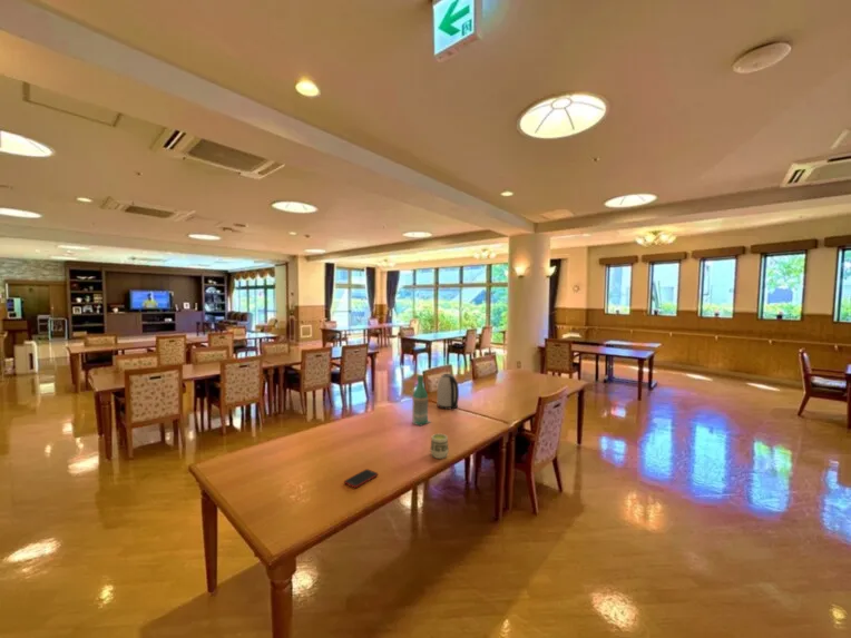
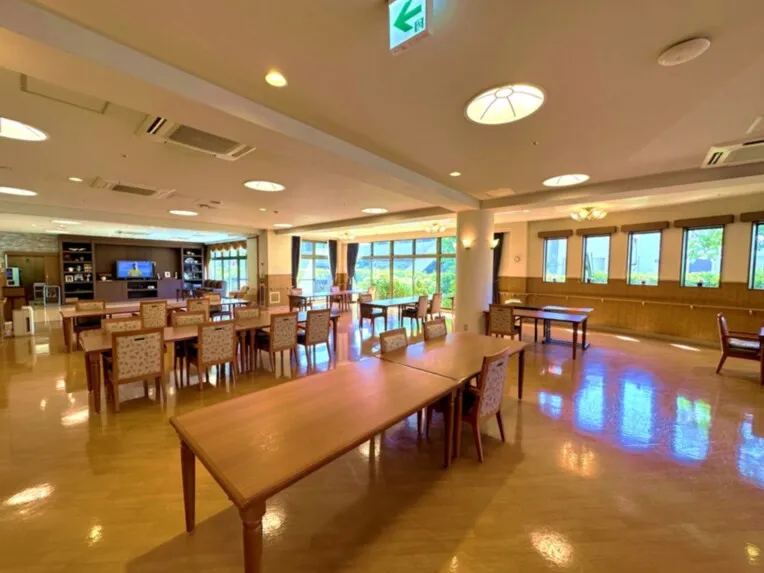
- cell phone [343,468,379,489]
- cup [429,433,450,460]
- kettle [436,373,460,411]
- bottle [411,374,431,428]
